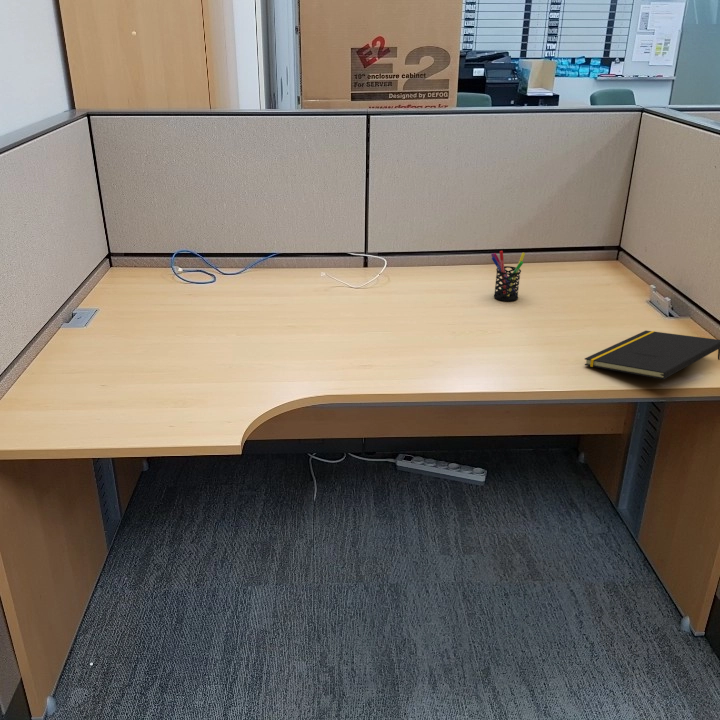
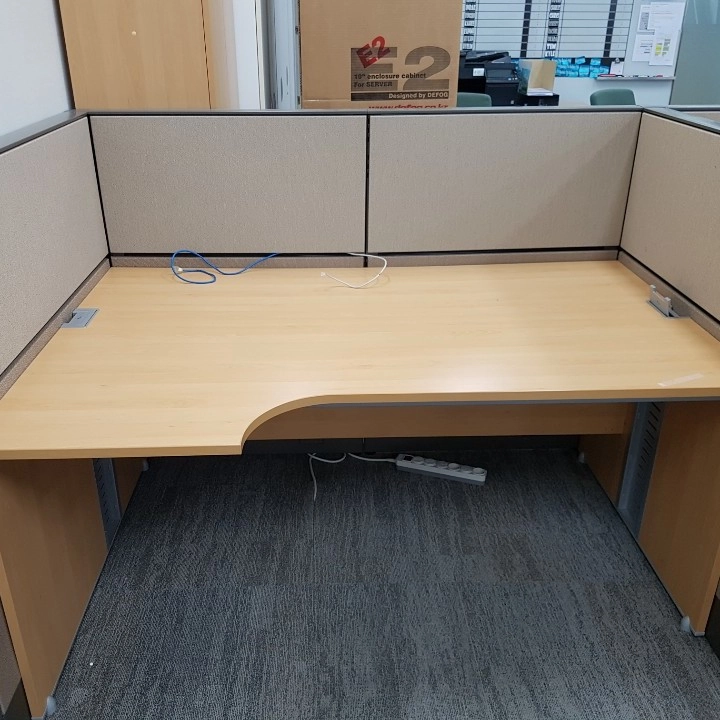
- notepad [584,330,720,380]
- pen holder [490,250,526,302]
